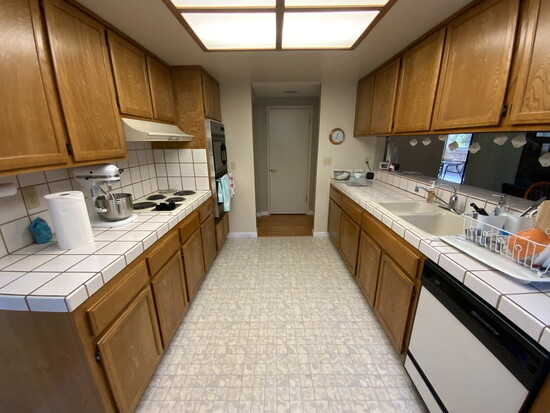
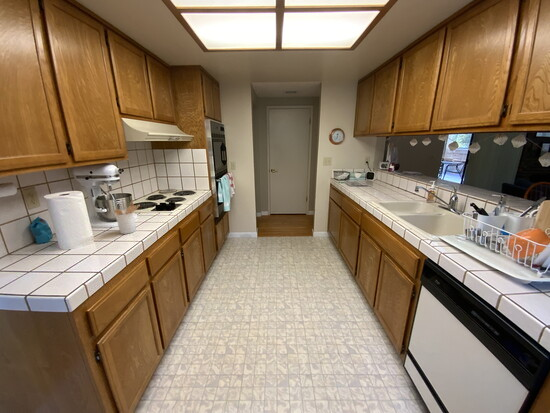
+ utensil holder [112,200,141,235]
